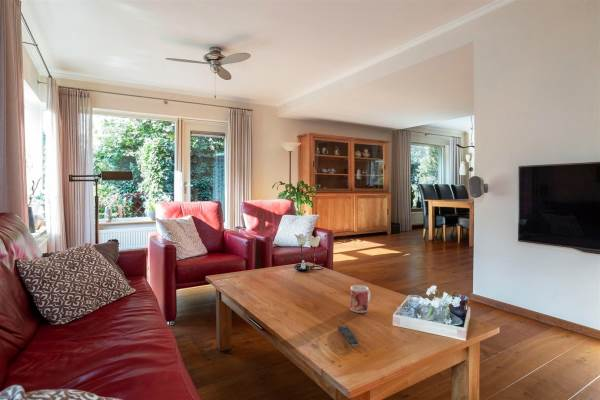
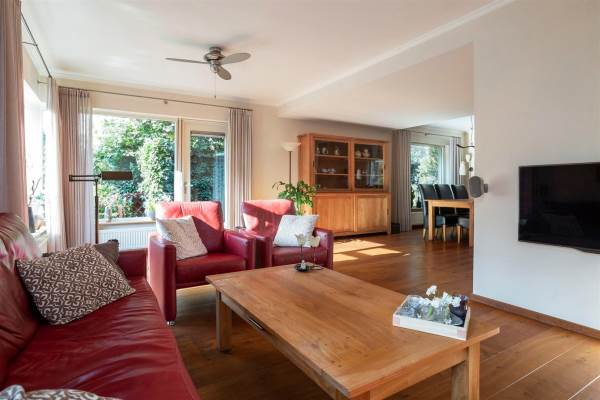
- mug [349,284,372,314]
- remote control [337,325,360,348]
